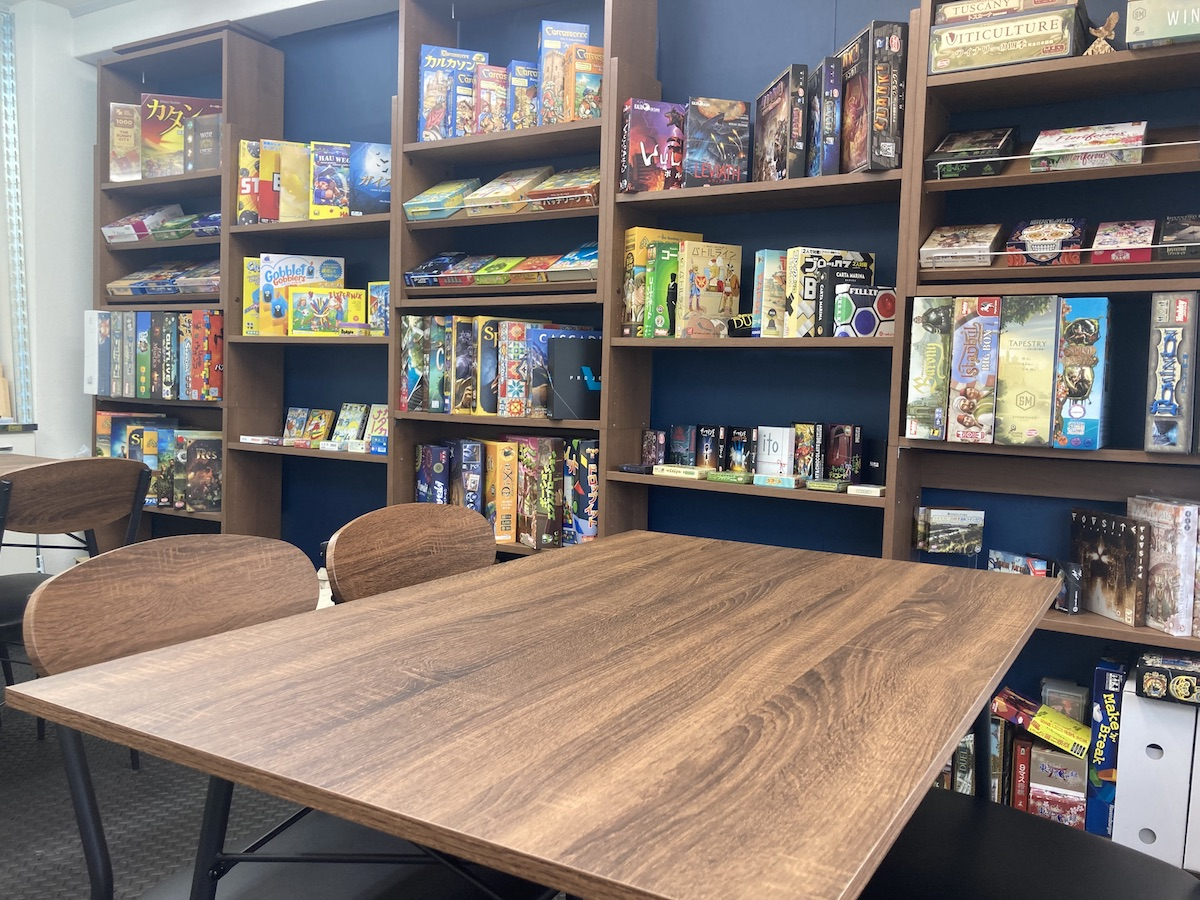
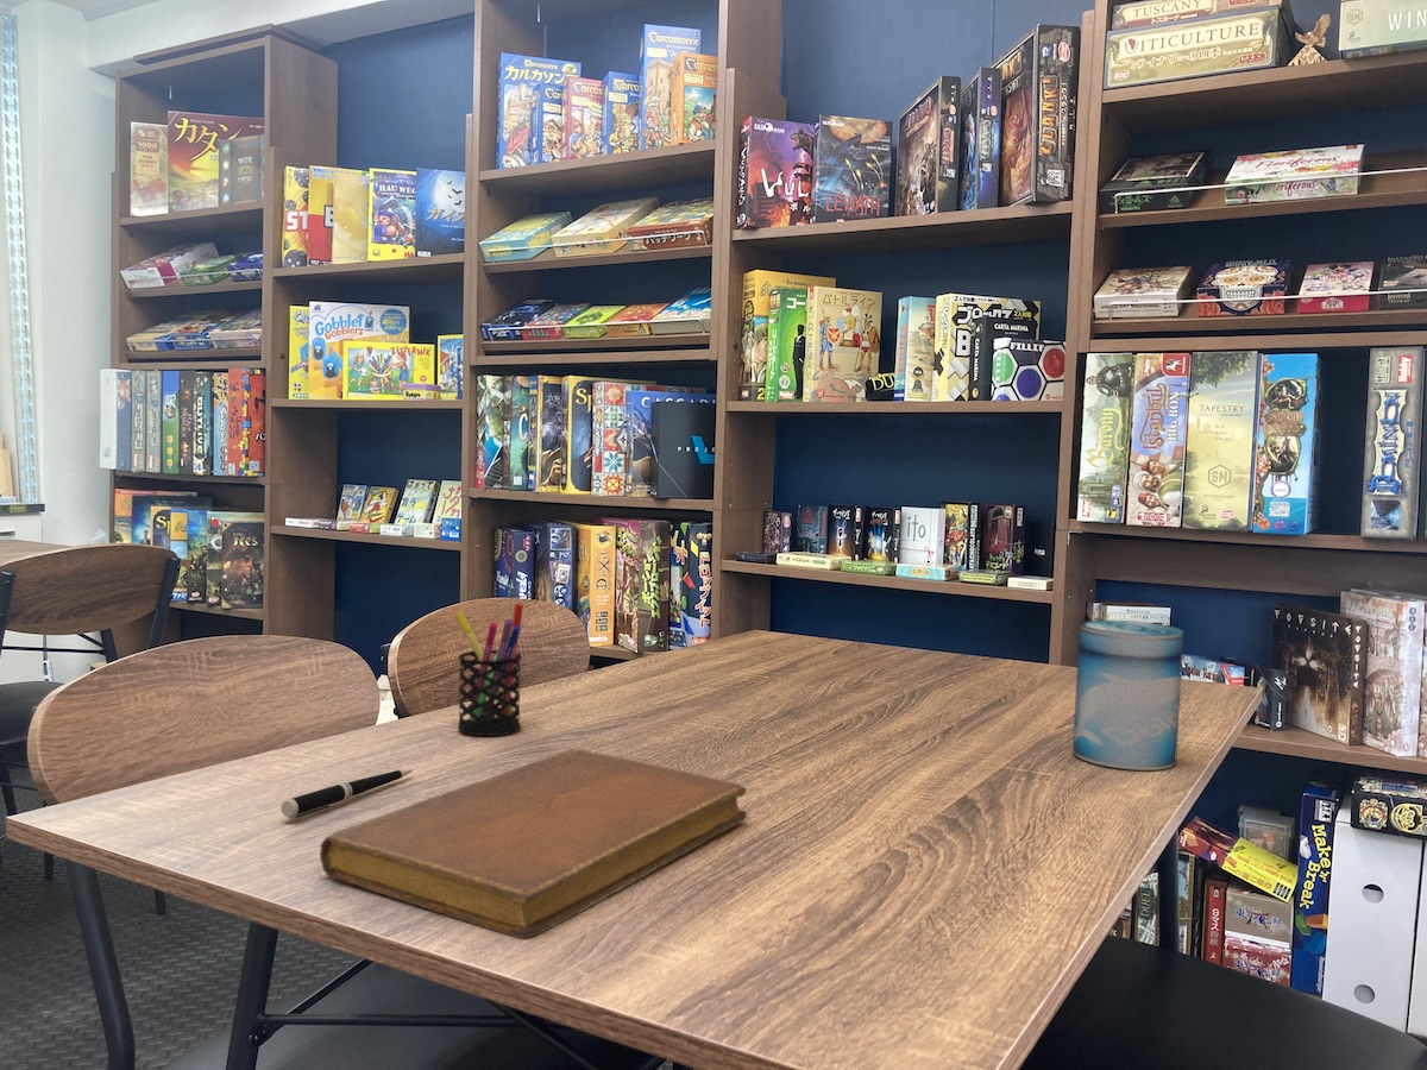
+ pen [279,768,414,820]
+ beverage can [1071,619,1184,772]
+ pen holder [454,603,524,737]
+ notebook [319,748,748,939]
